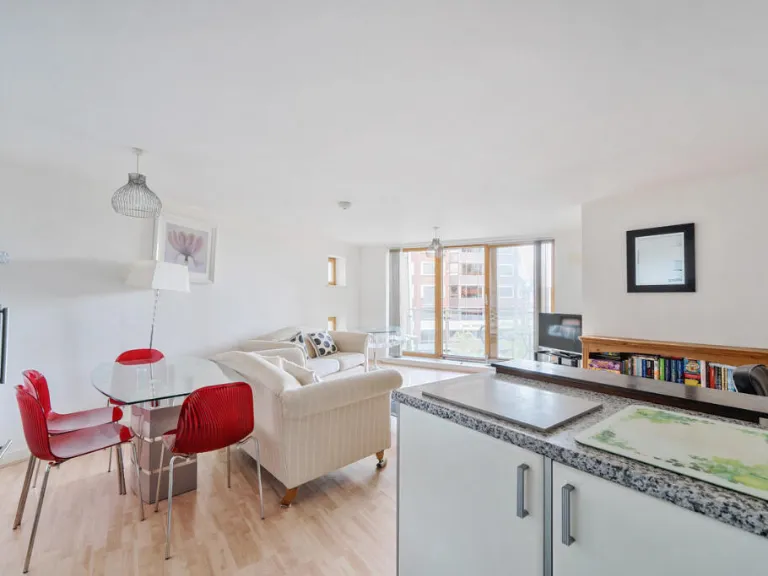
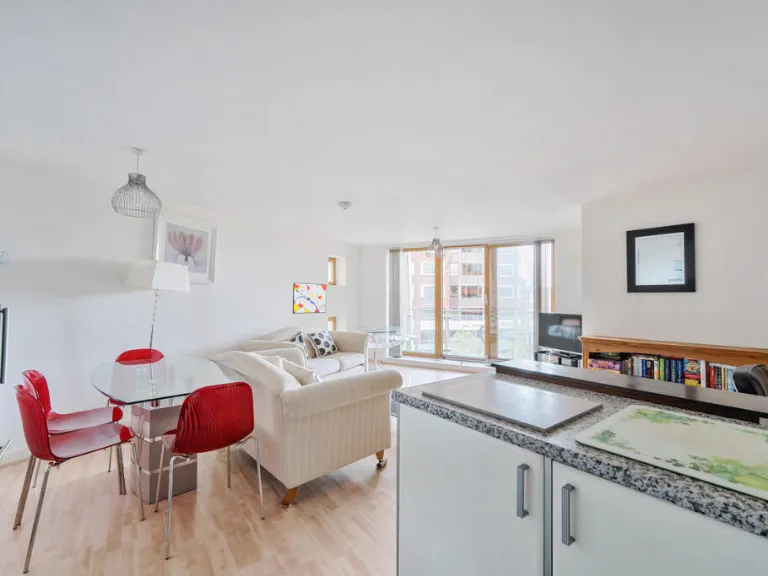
+ wall art [292,282,327,315]
